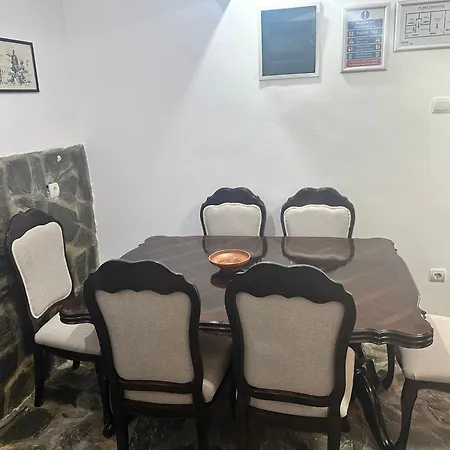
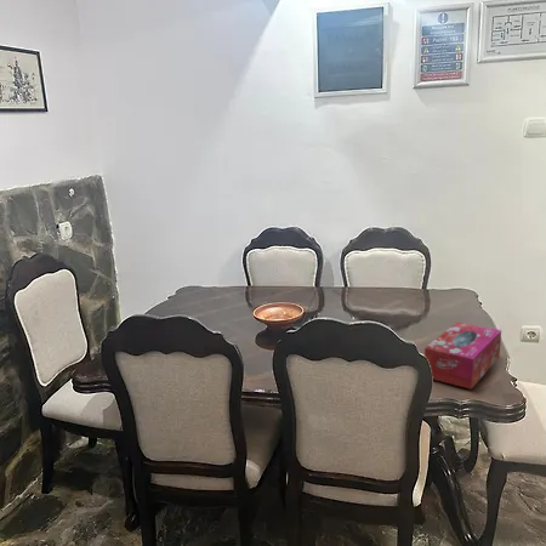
+ tissue box [423,322,502,391]
